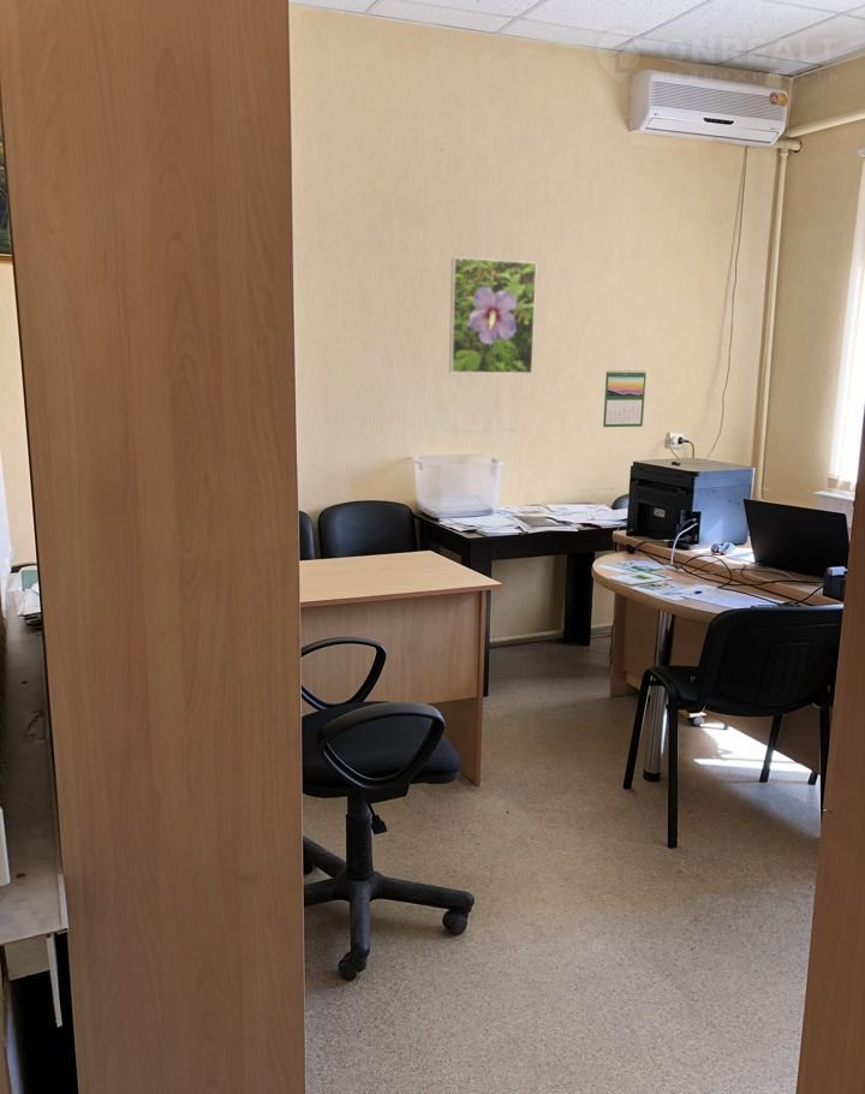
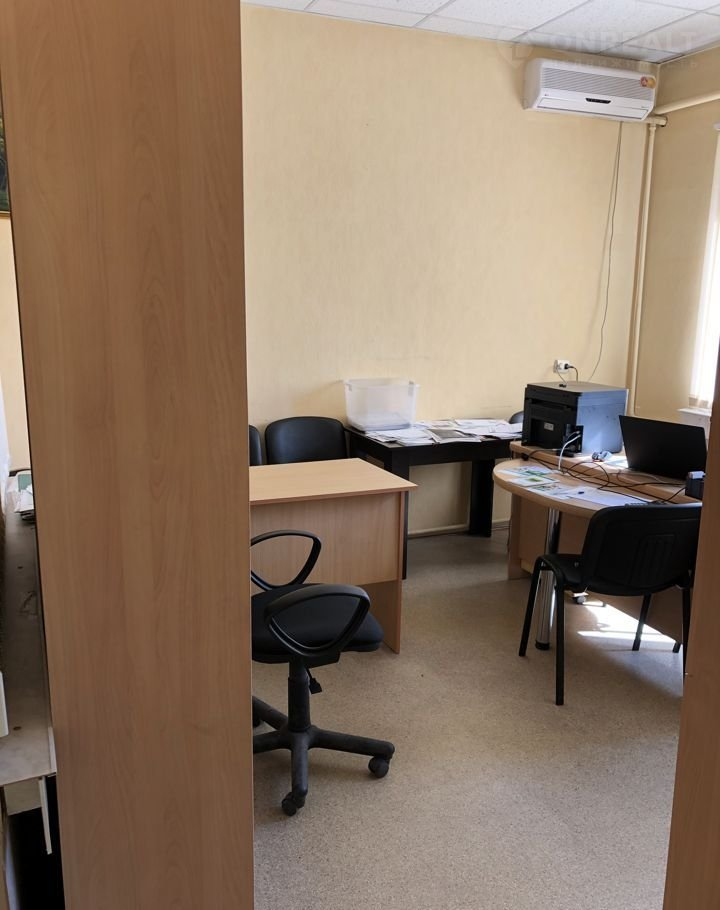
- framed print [448,256,538,375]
- calendar [602,369,648,428]
